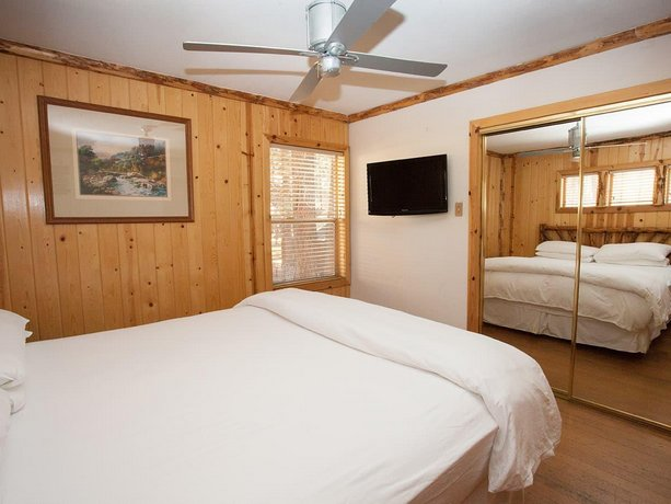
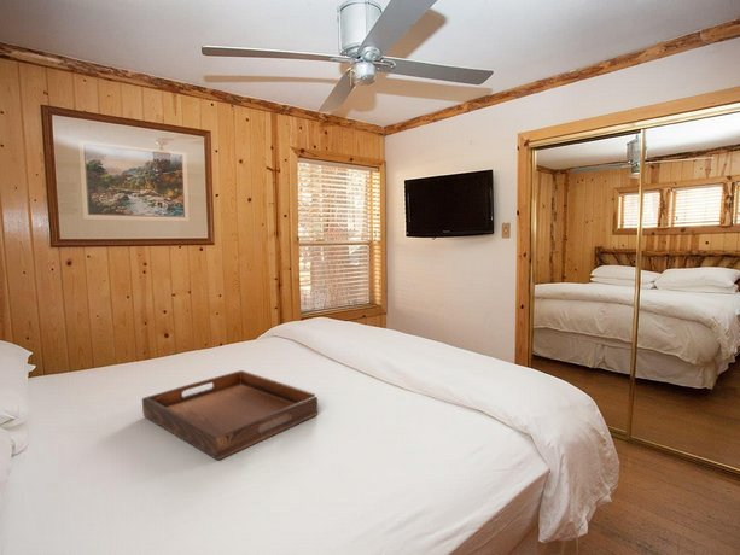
+ serving tray [141,369,319,461]
